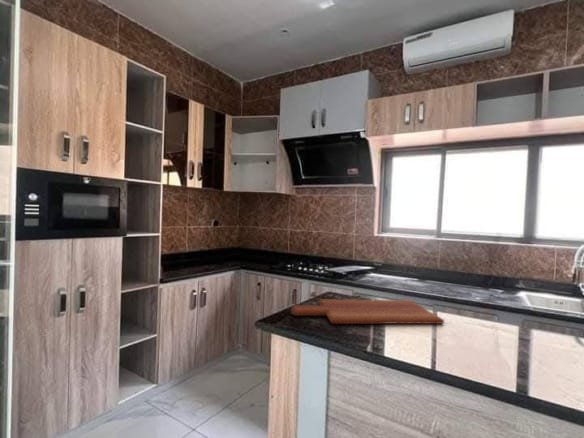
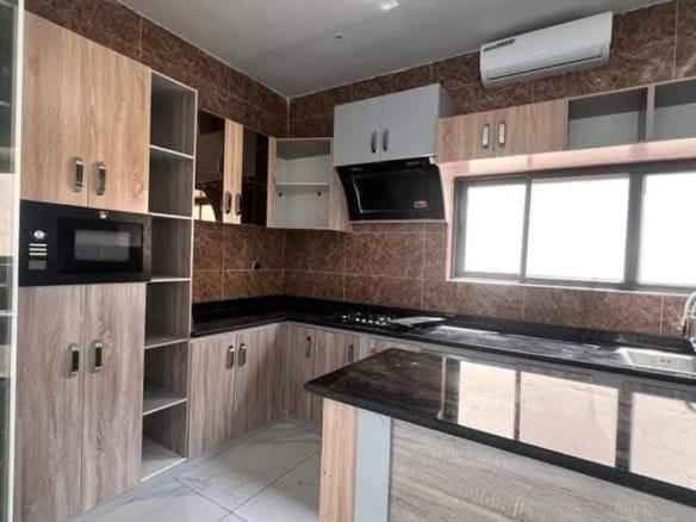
- cutting board [290,299,445,325]
